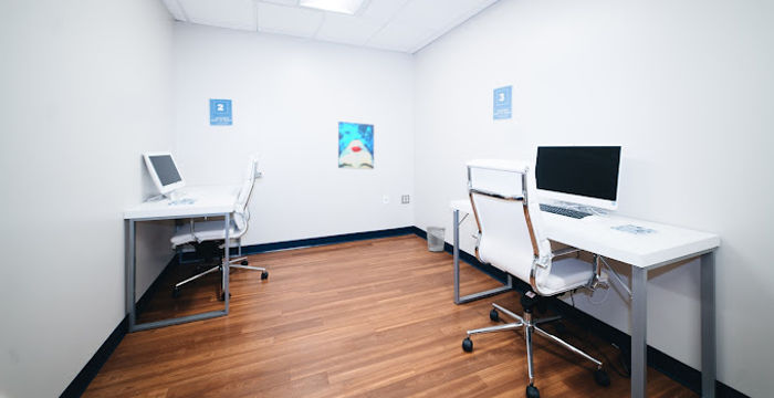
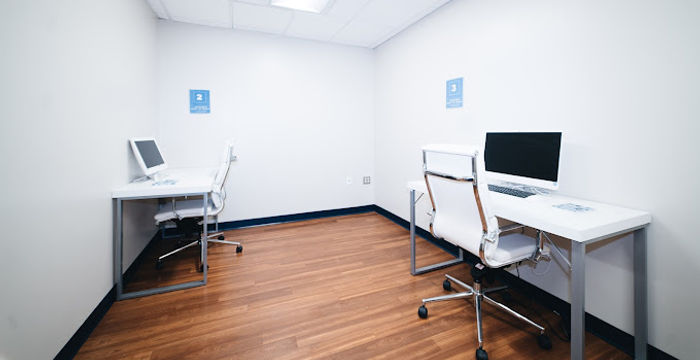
- wall art [337,121,375,170]
- wastebasket [426,226,447,252]
